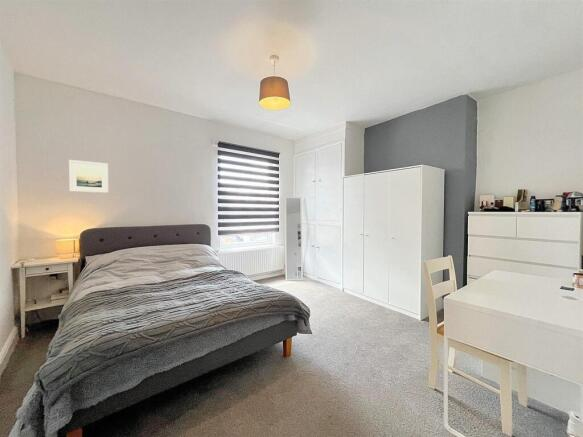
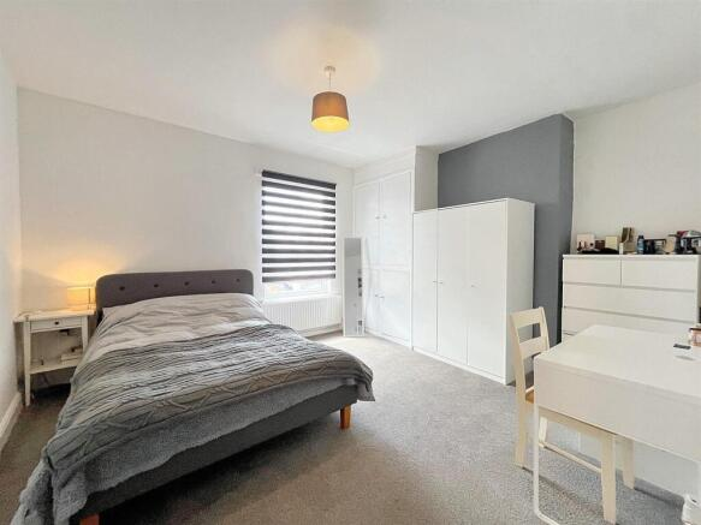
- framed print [68,159,109,194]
